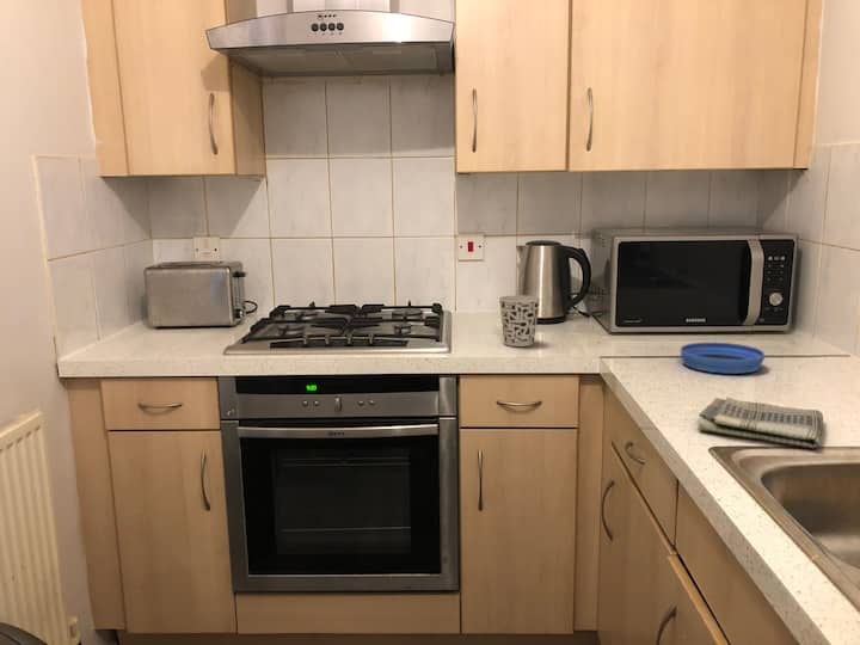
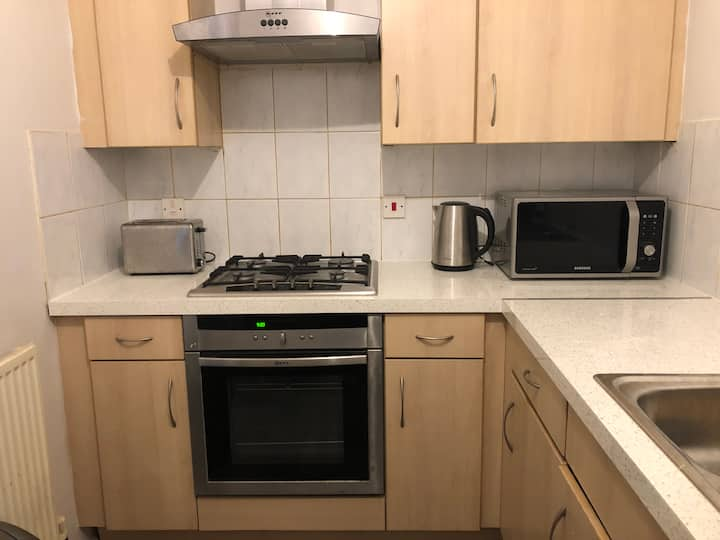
- bowl [680,342,766,375]
- cup [498,294,541,348]
- dish towel [698,397,824,449]
